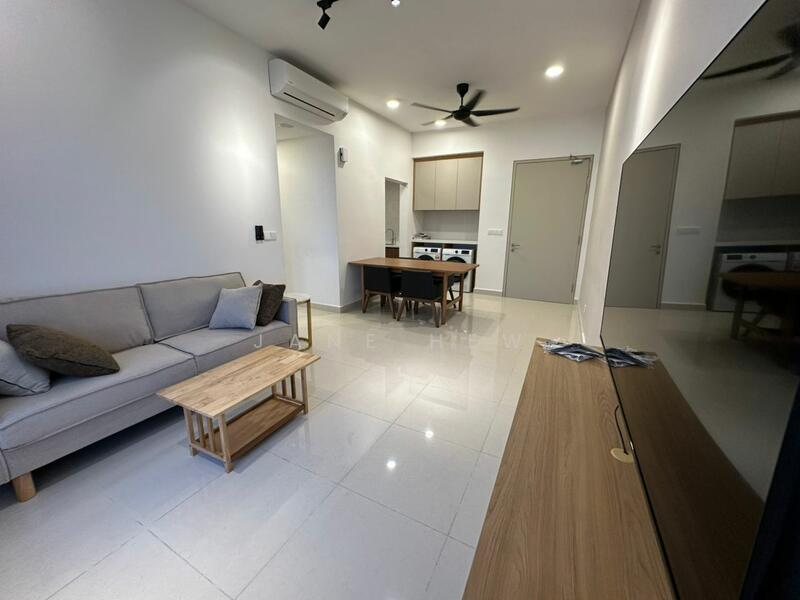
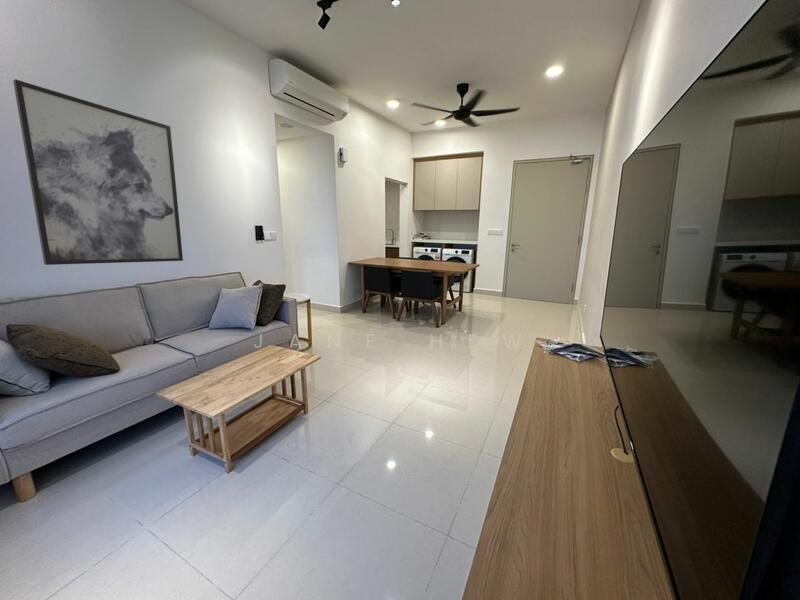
+ wall art [12,78,184,266]
